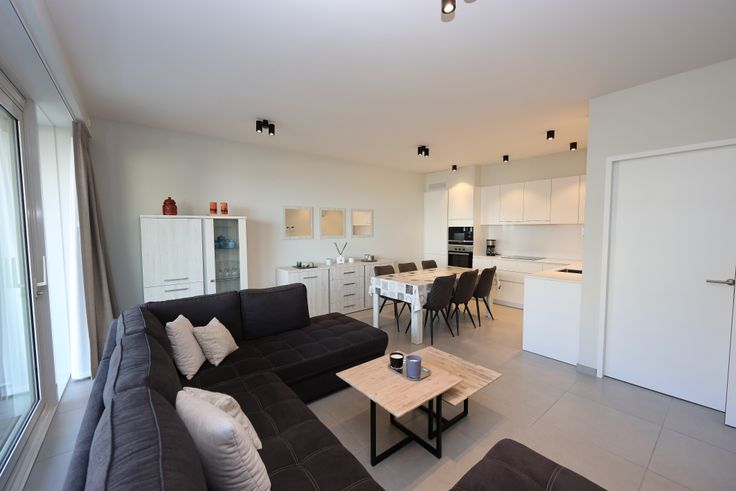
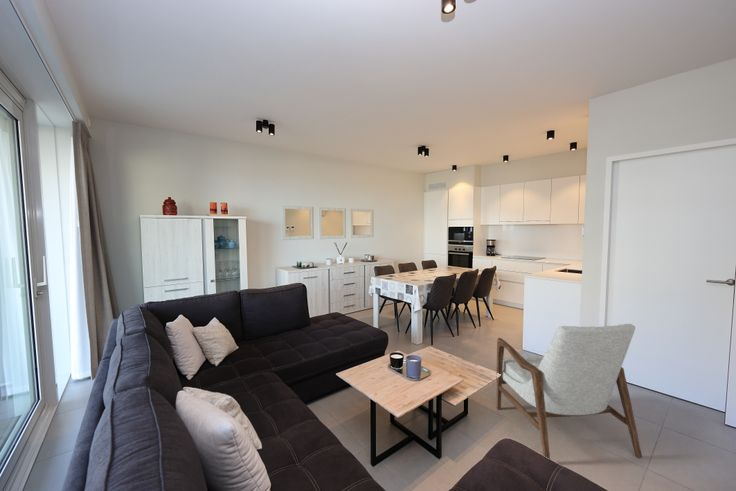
+ armchair [496,323,643,460]
